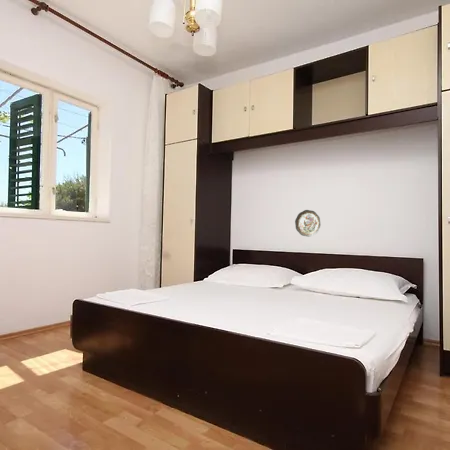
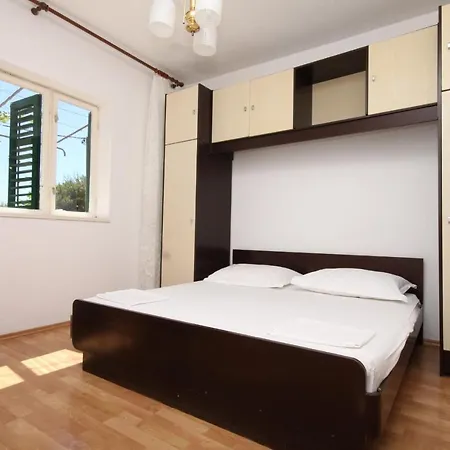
- decorative plate [294,209,322,238]
